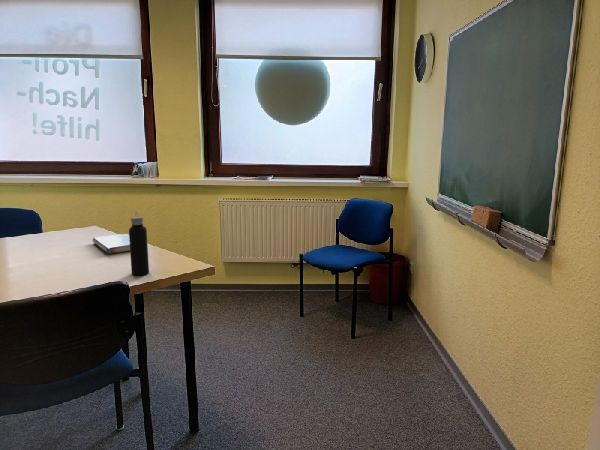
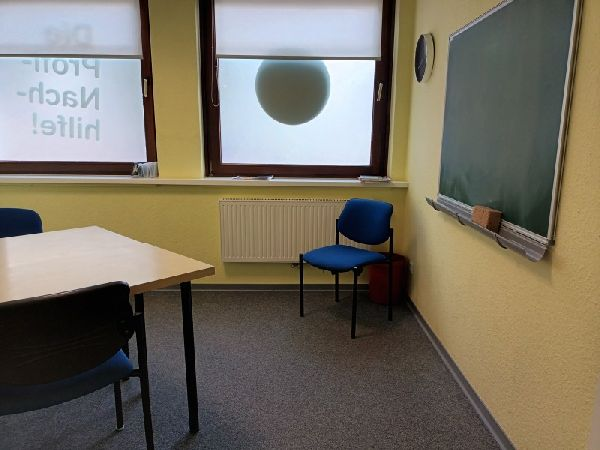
- book [92,233,130,255]
- water bottle [128,212,150,276]
